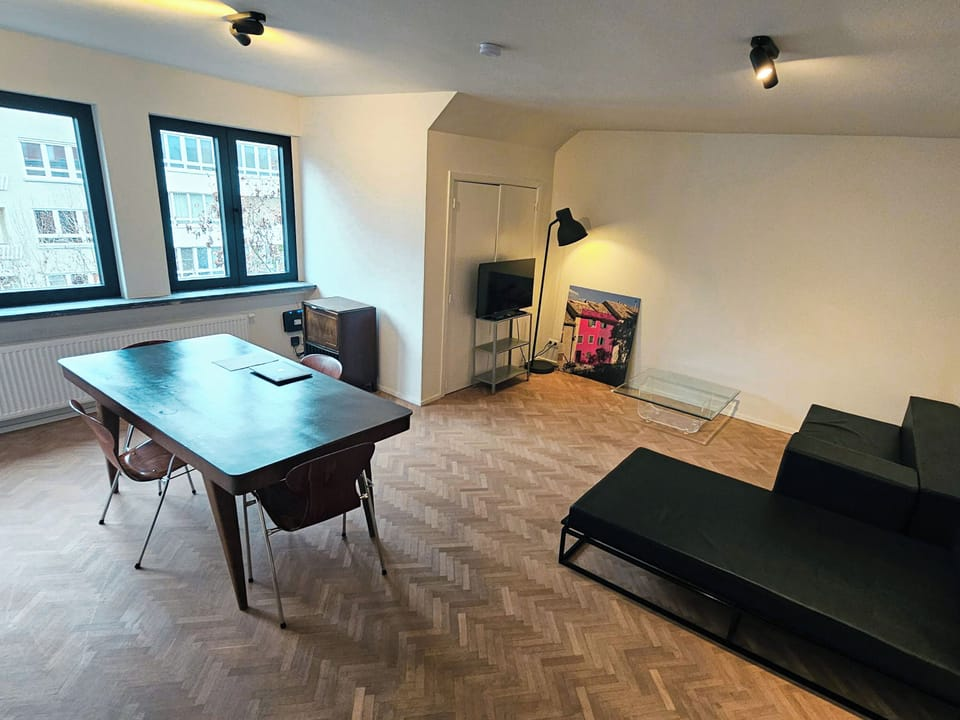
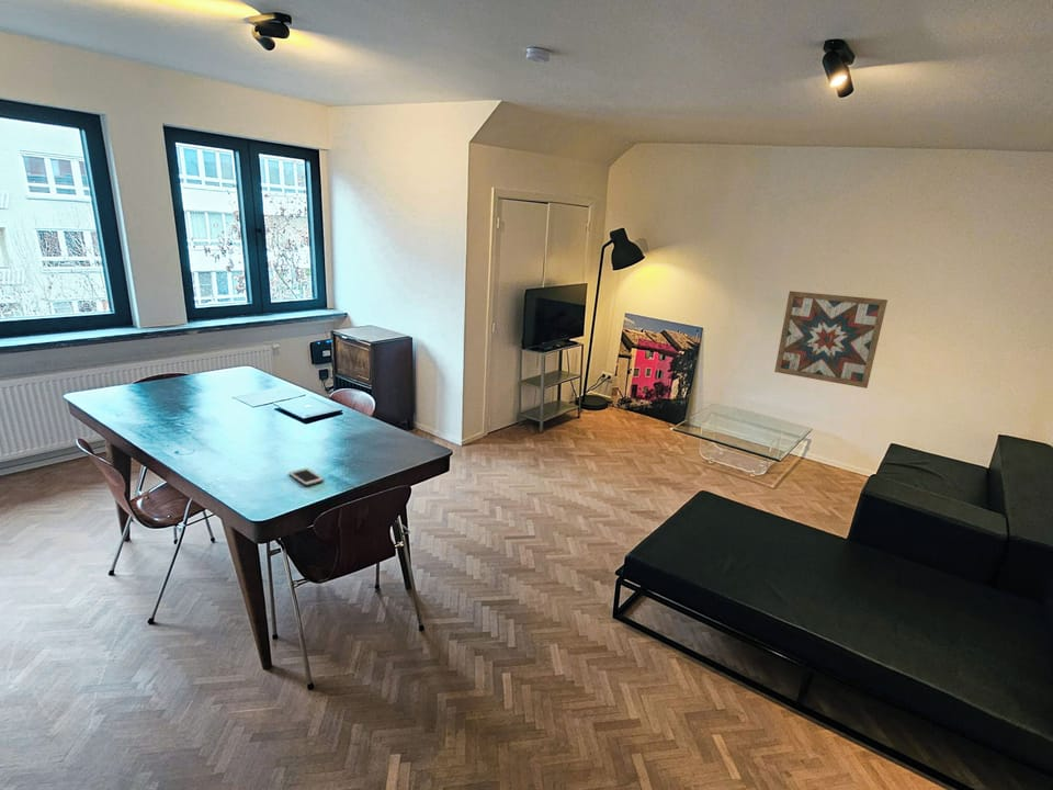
+ wall art [773,290,888,390]
+ cell phone [288,467,325,487]
